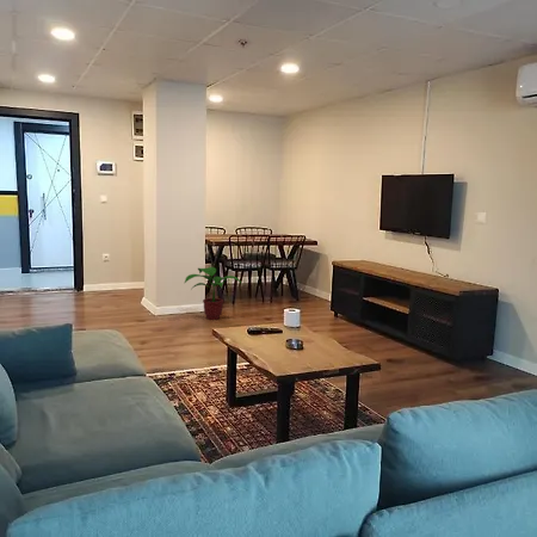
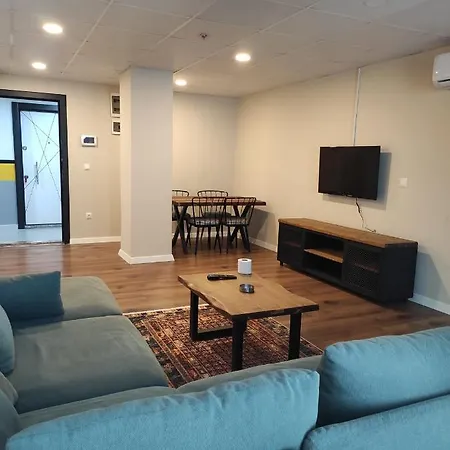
- potted plant [184,266,243,321]
